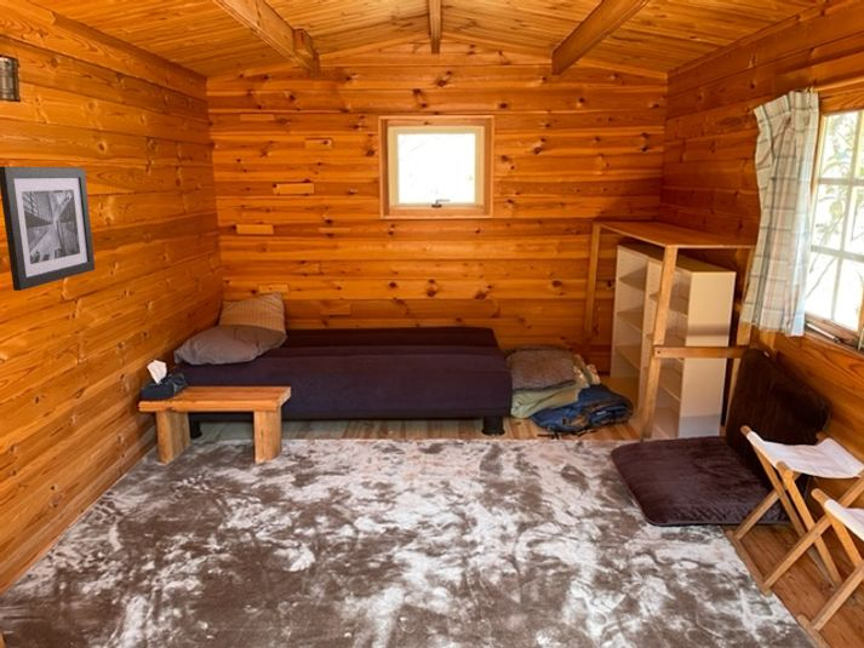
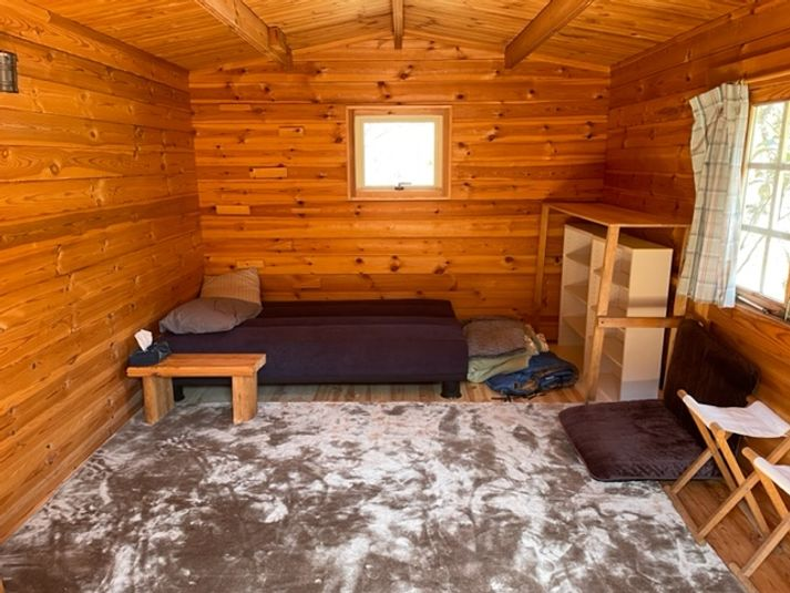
- wall art [0,165,96,292]
